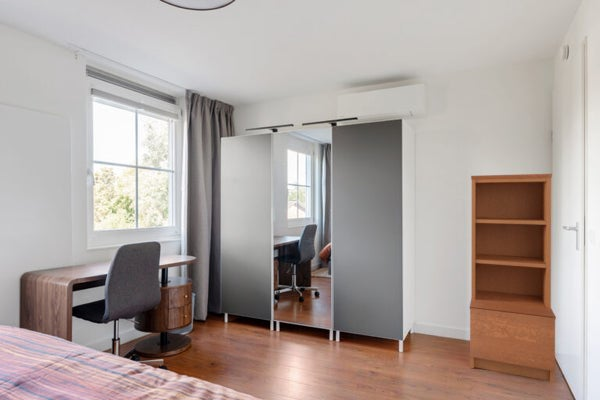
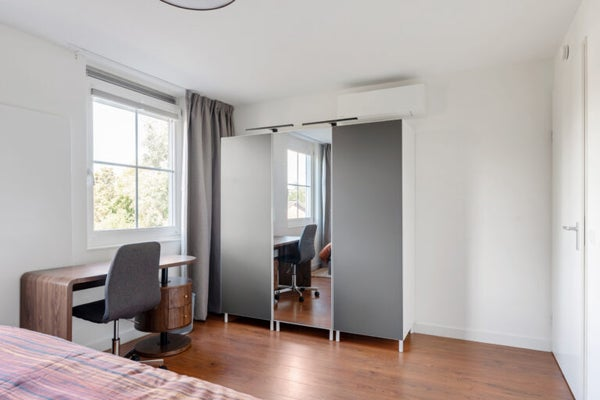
- bookshelf [469,173,557,384]
